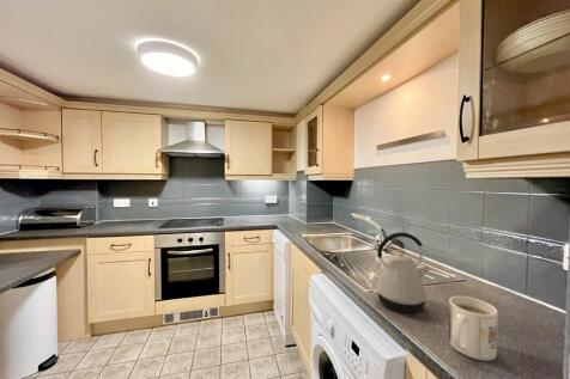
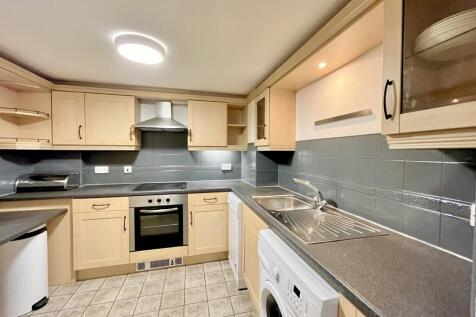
- mug [447,295,499,362]
- kettle [372,231,431,313]
